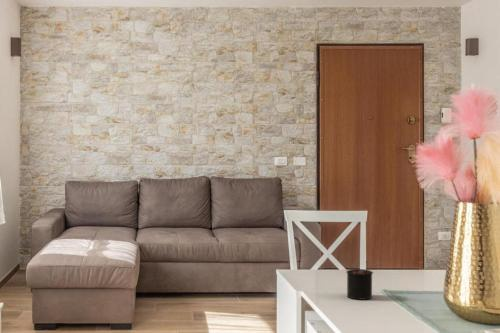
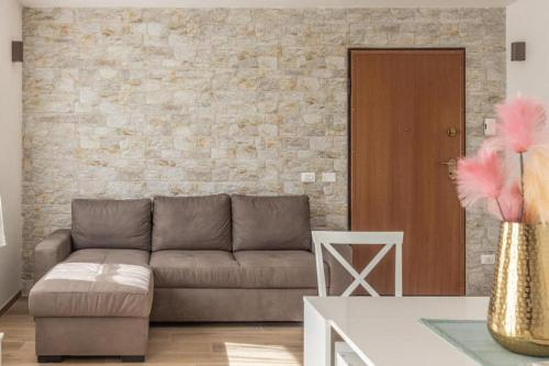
- candle [345,260,374,301]
